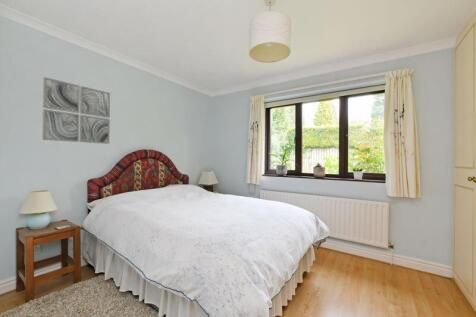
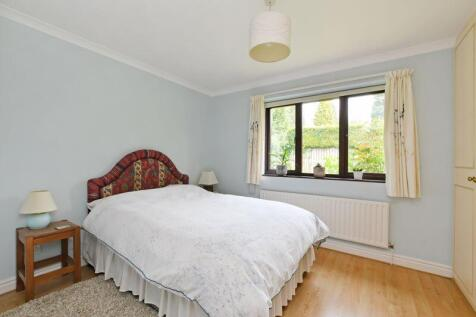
- wall art [41,76,111,145]
